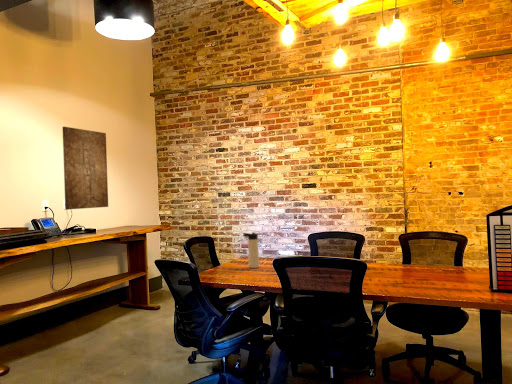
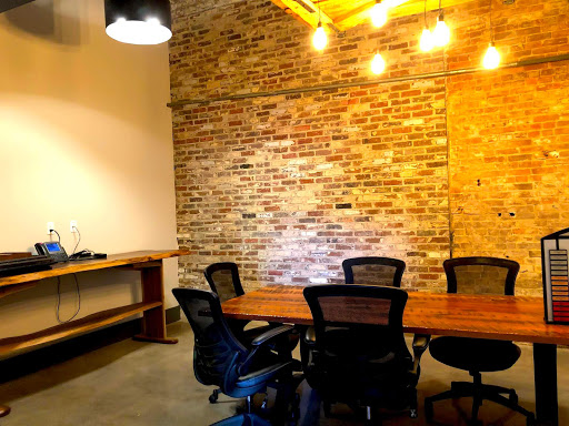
- wall art [62,126,109,211]
- thermos bottle [242,231,260,269]
